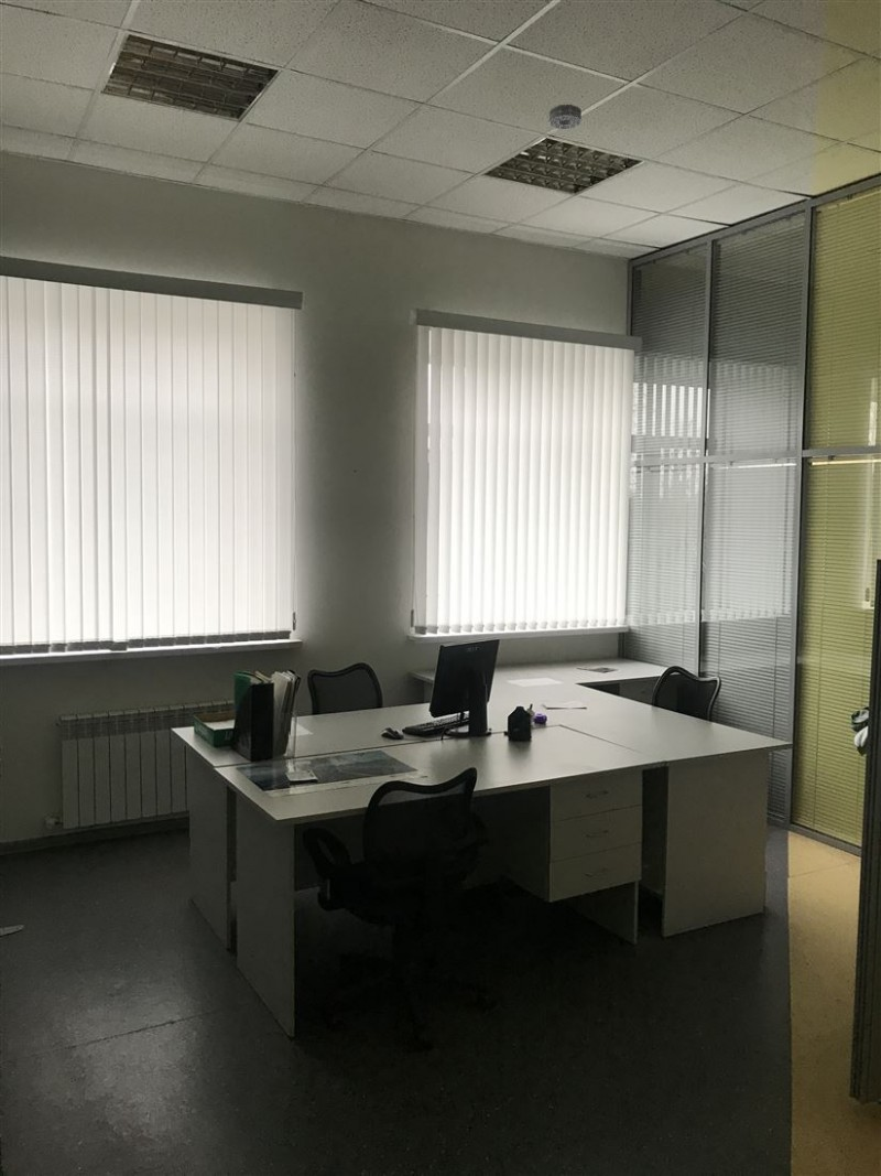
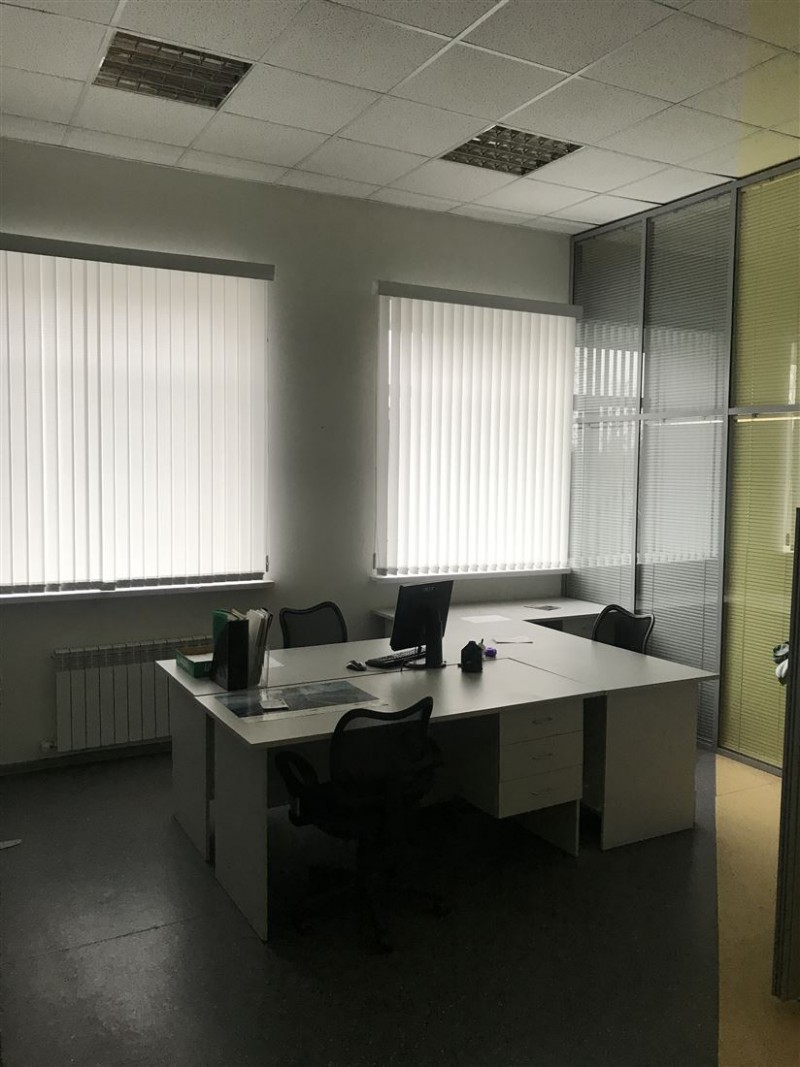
- smoke detector [548,104,583,130]
